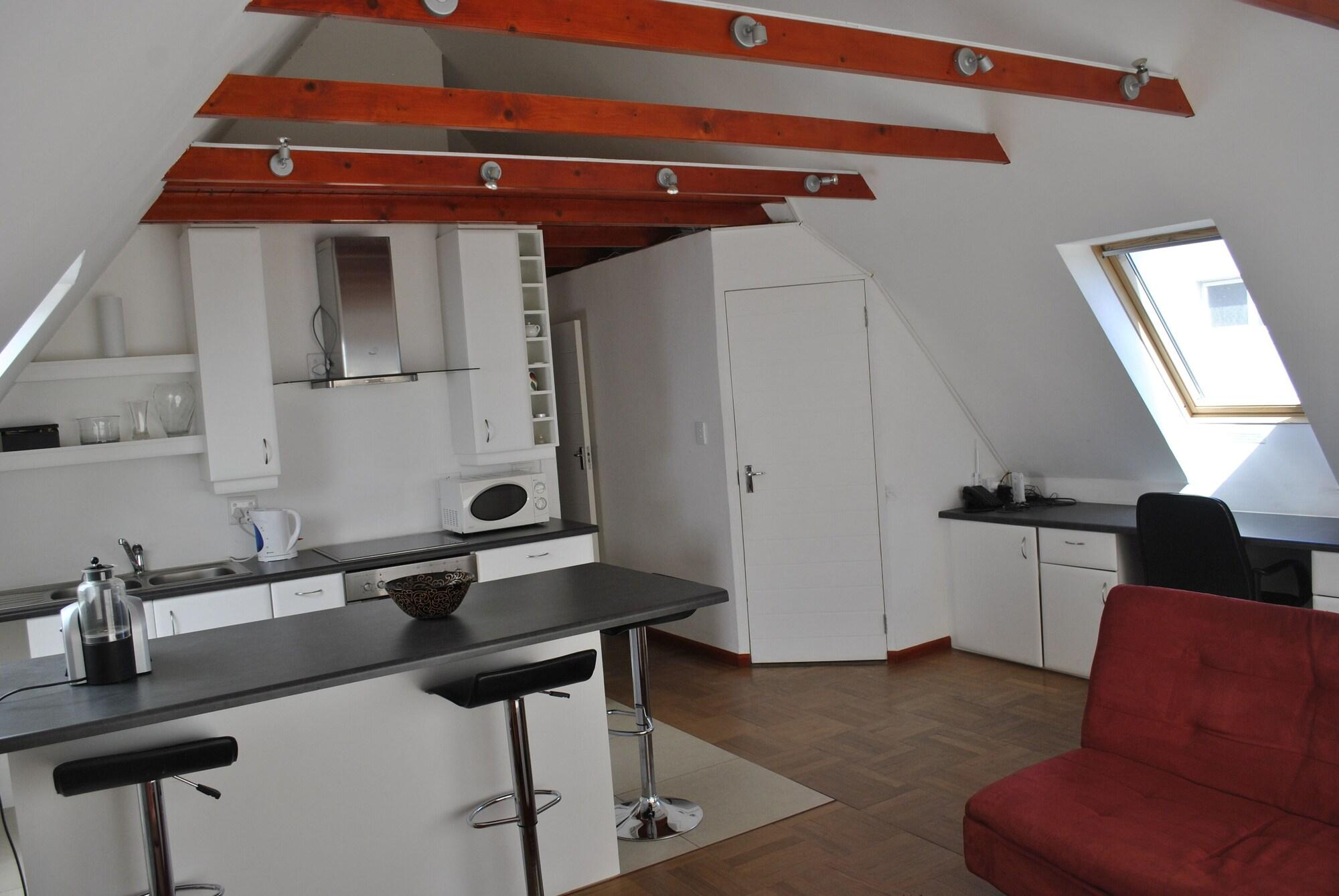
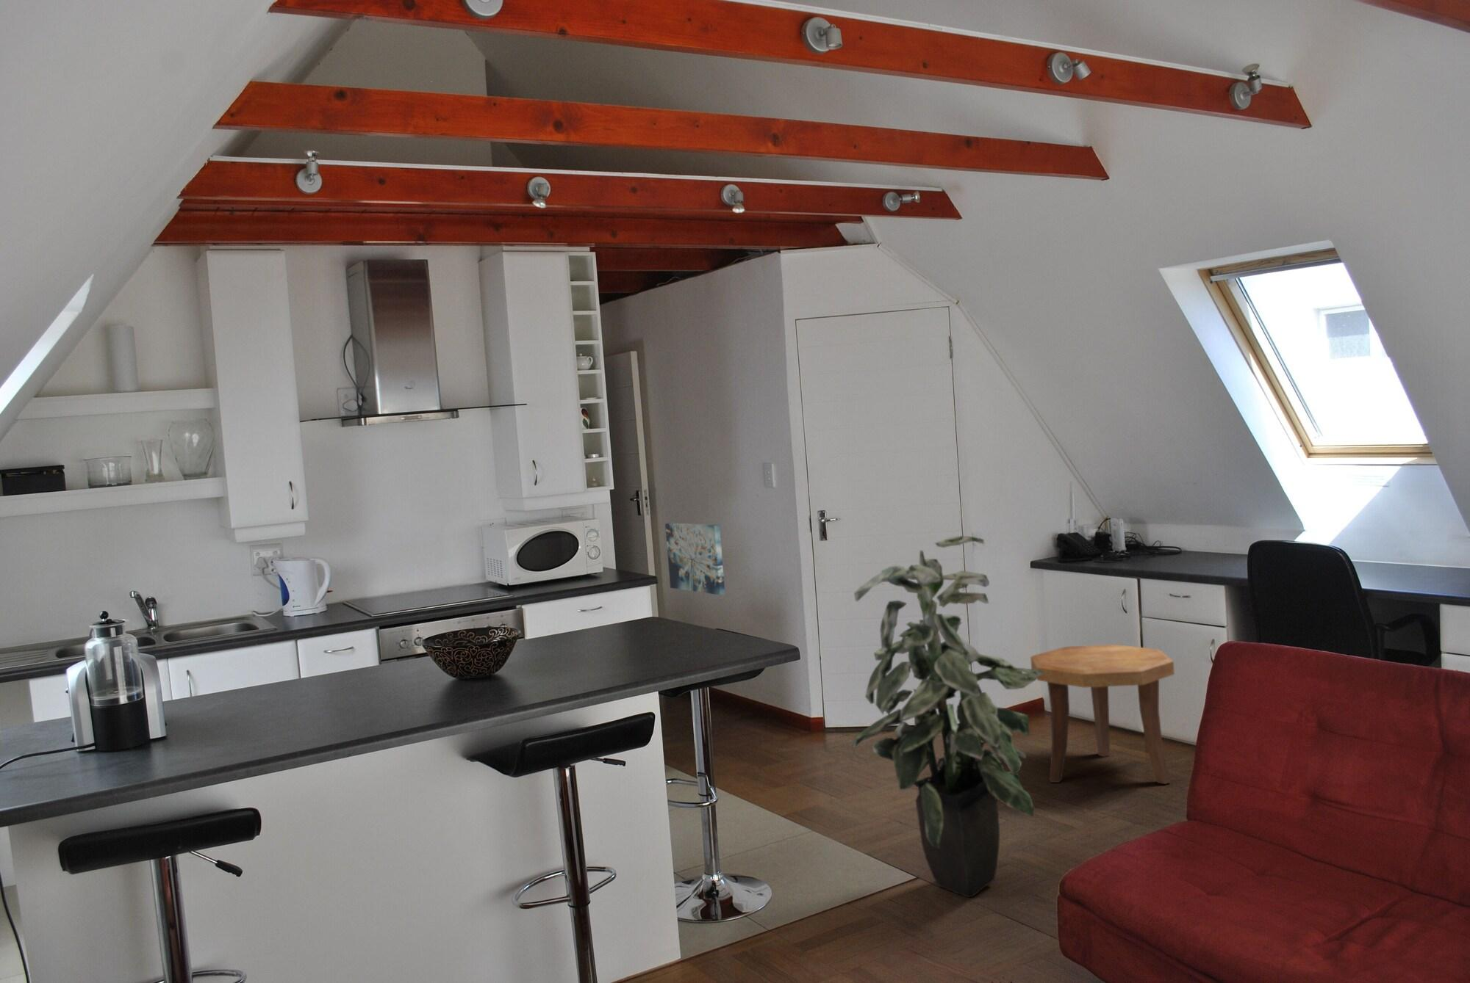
+ wall art [664,522,726,596]
+ side table [1030,644,1176,784]
+ indoor plant [852,534,1044,899]
